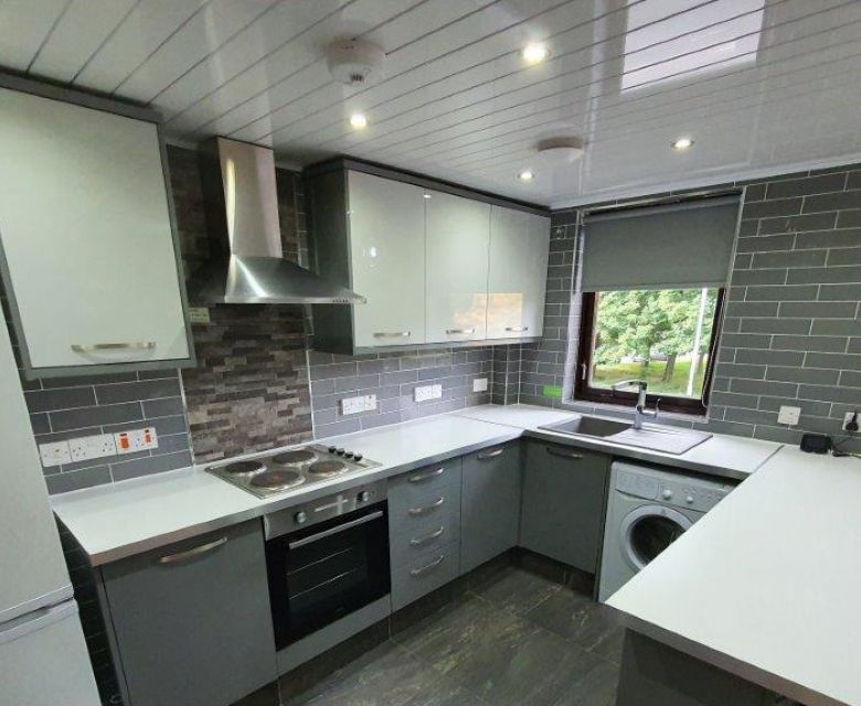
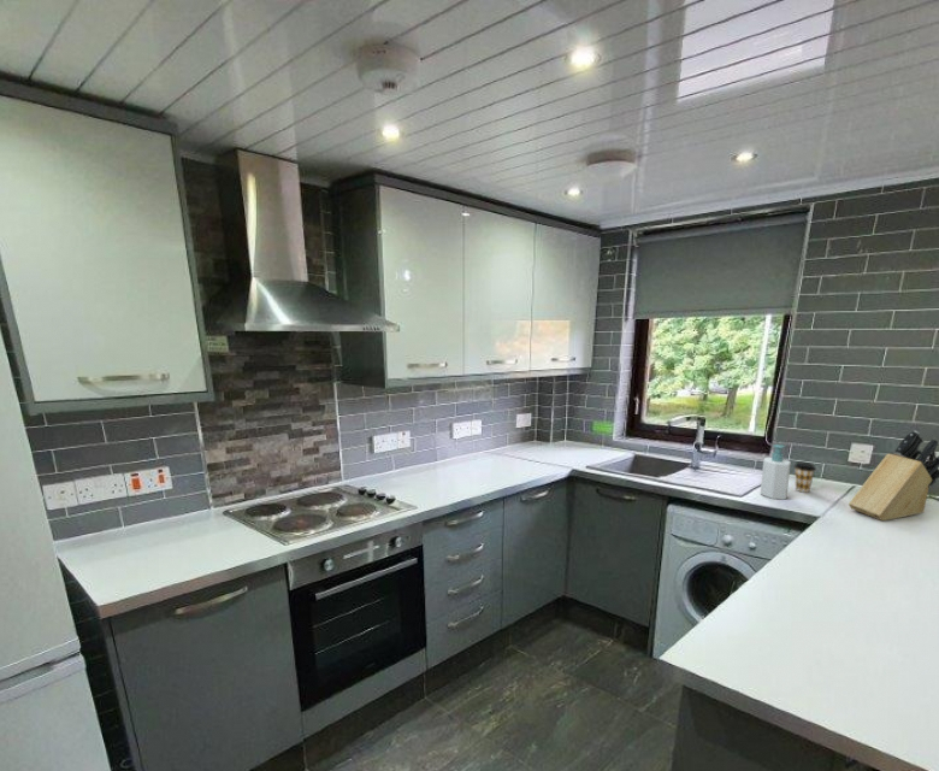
+ knife block [848,430,939,522]
+ coffee cup [793,461,817,494]
+ soap bottle [760,443,792,501]
